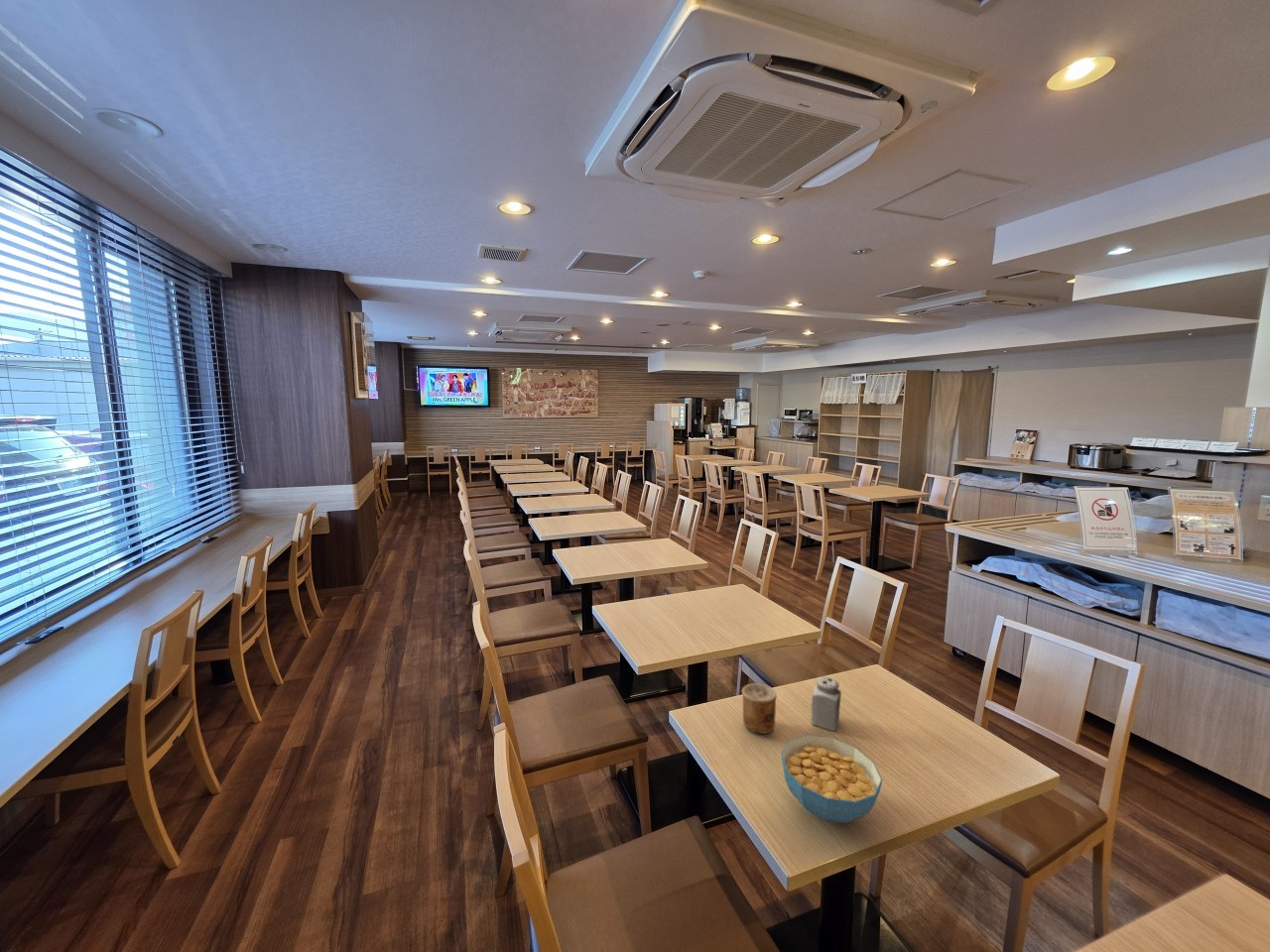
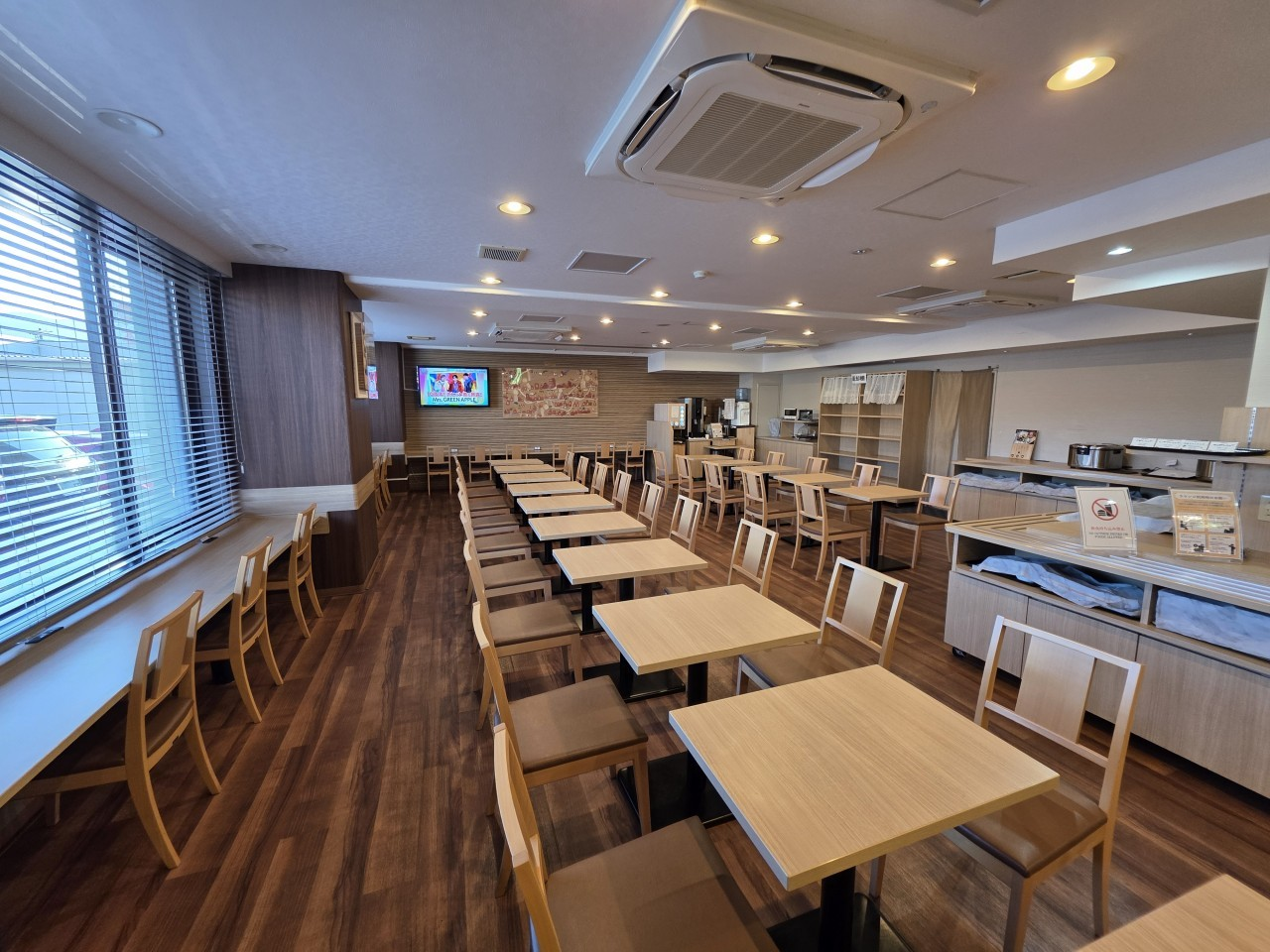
- cereal bowl [781,735,883,824]
- salt shaker [811,675,842,732]
- cup [741,682,778,735]
